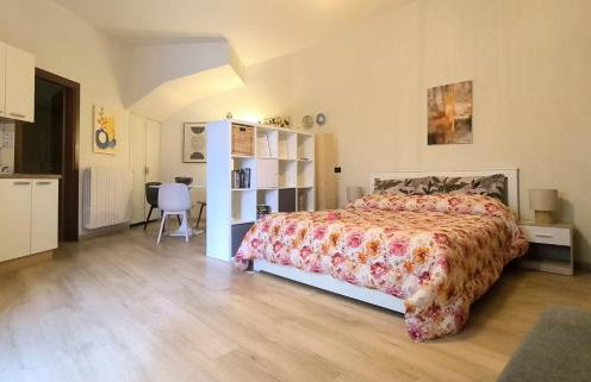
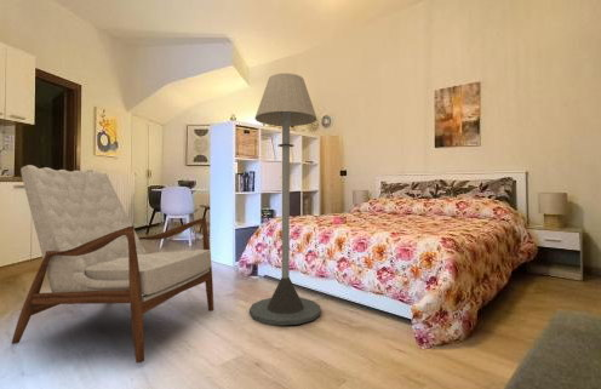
+ floor lamp [248,73,321,326]
+ armchair [11,164,214,364]
